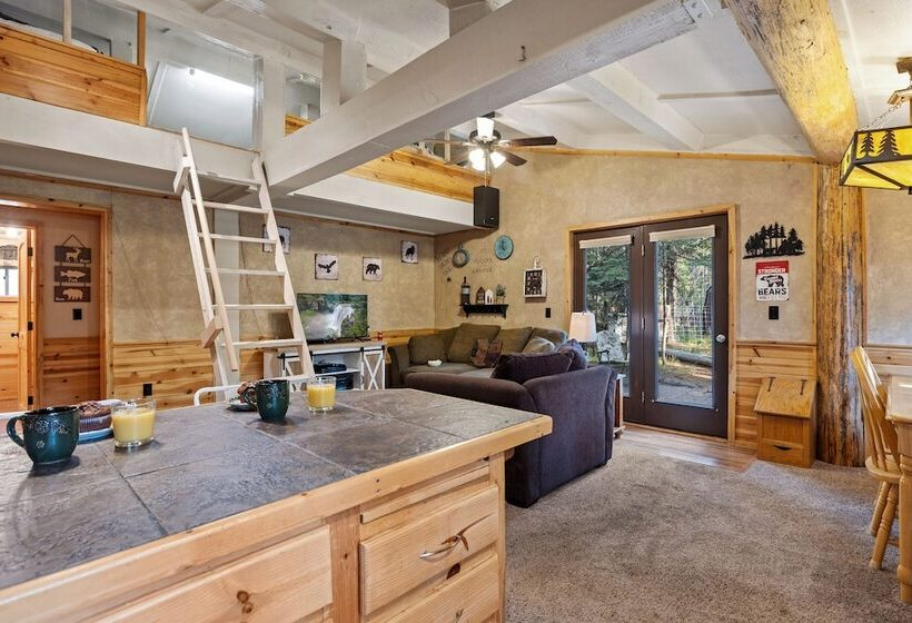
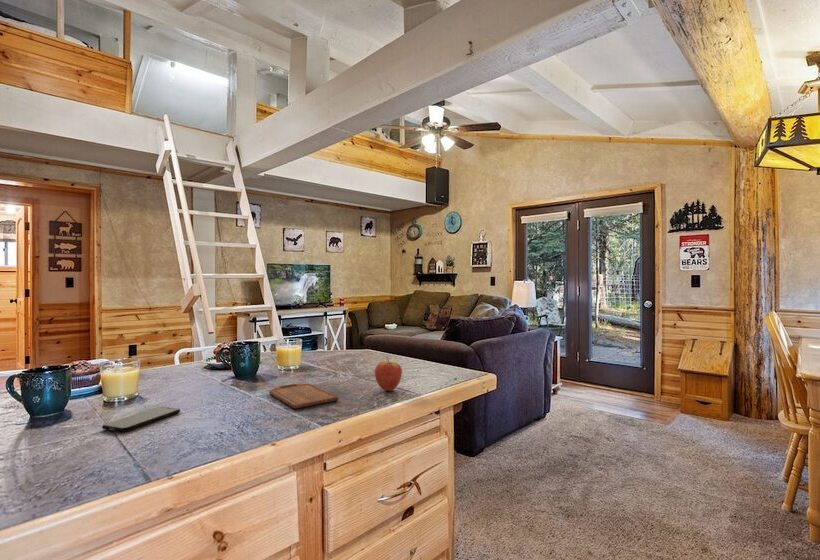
+ cutting board [268,383,339,409]
+ smartphone [101,406,181,433]
+ fruit [374,355,403,392]
